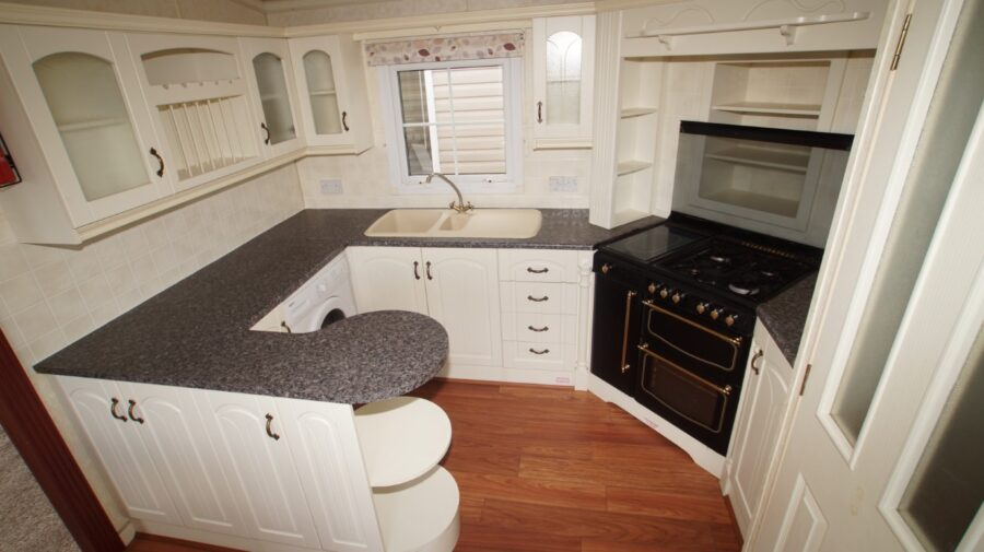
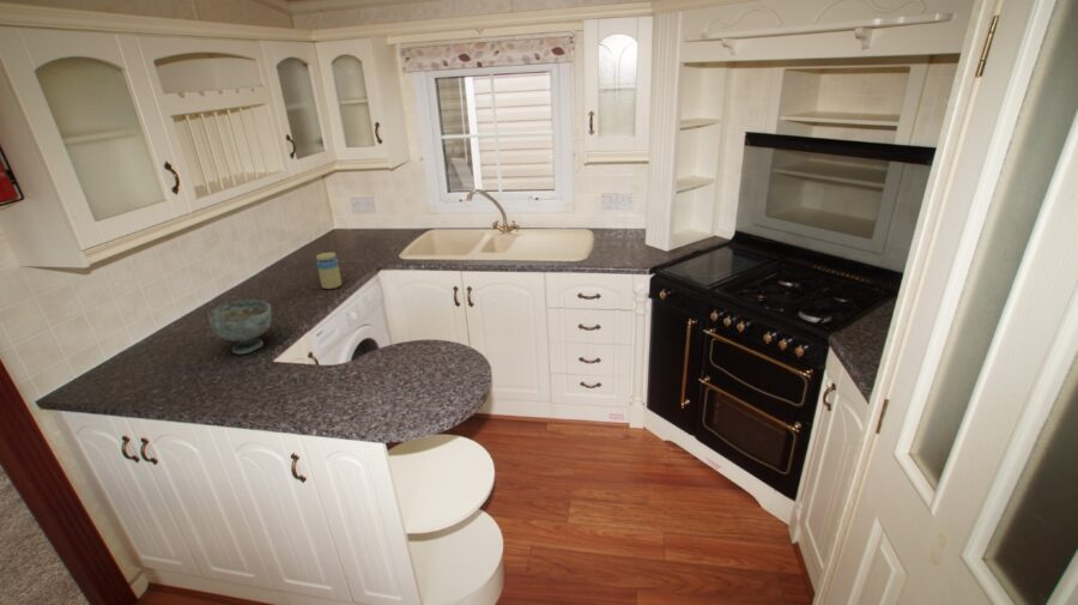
+ bowl [207,300,273,355]
+ jar [315,252,343,290]
